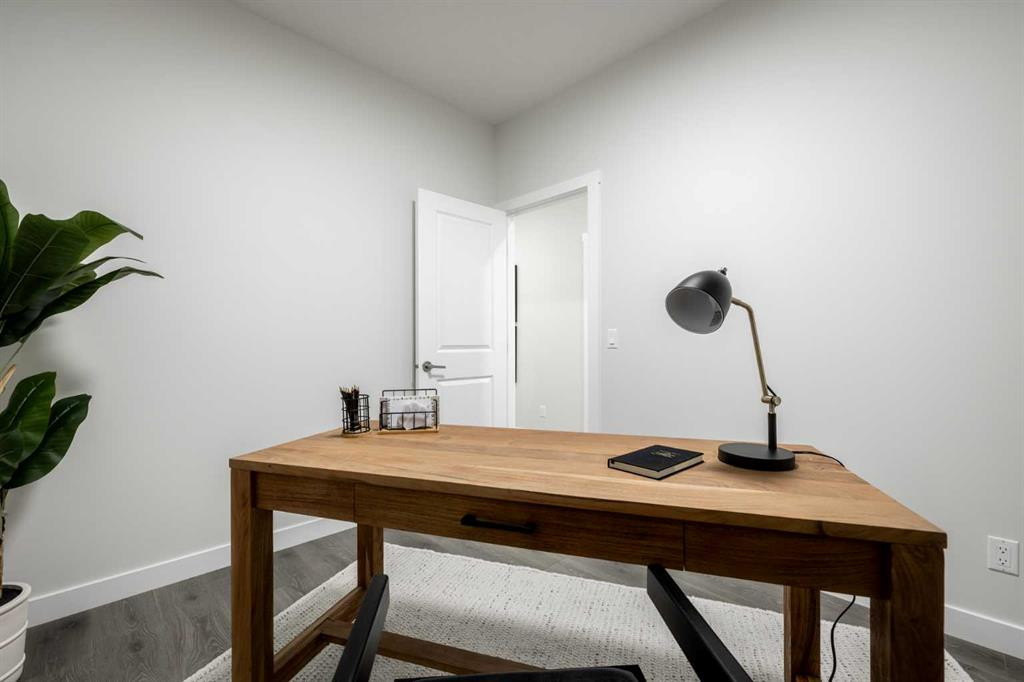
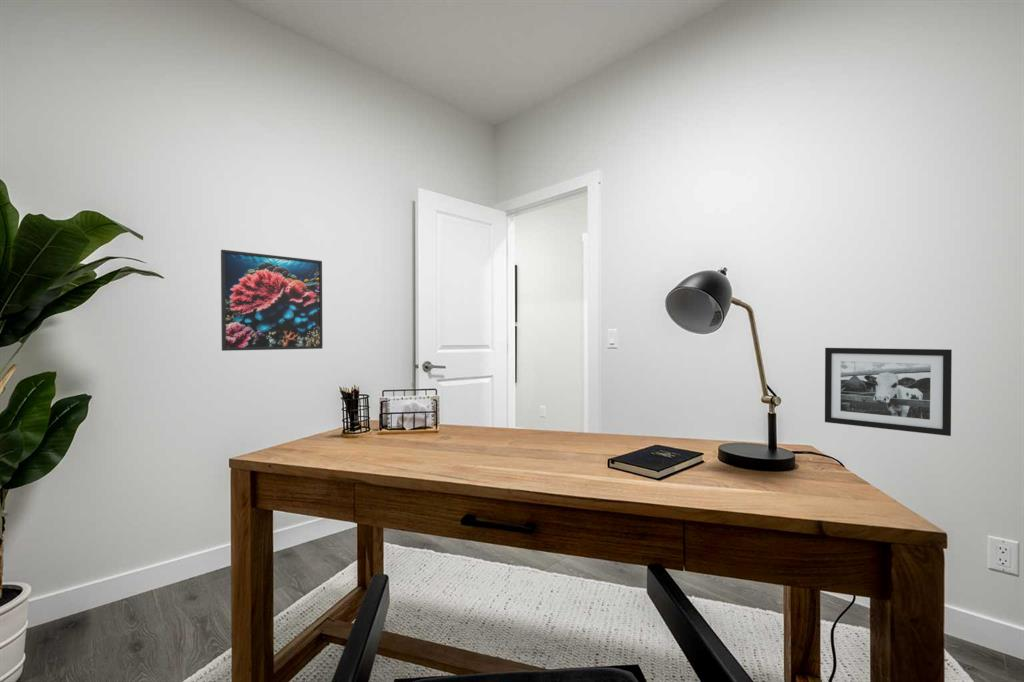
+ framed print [220,249,324,352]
+ picture frame [824,347,953,437]
